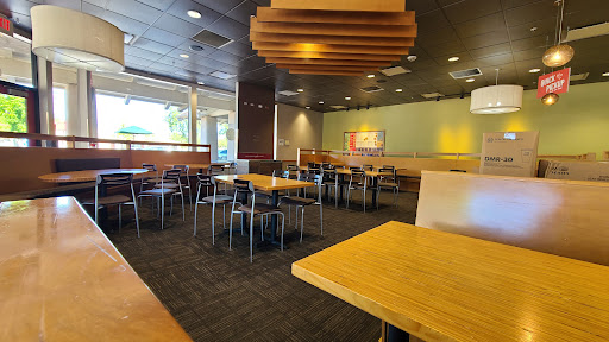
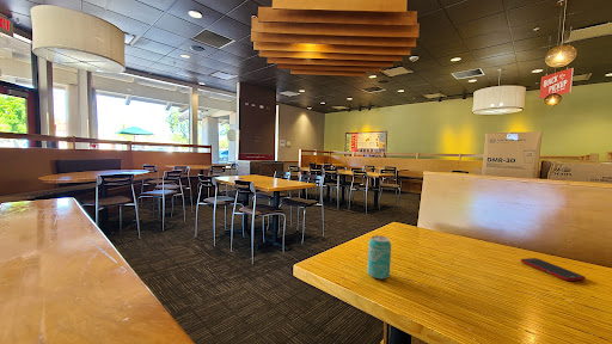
+ beverage can [366,234,392,280]
+ cell phone [520,257,587,282]
